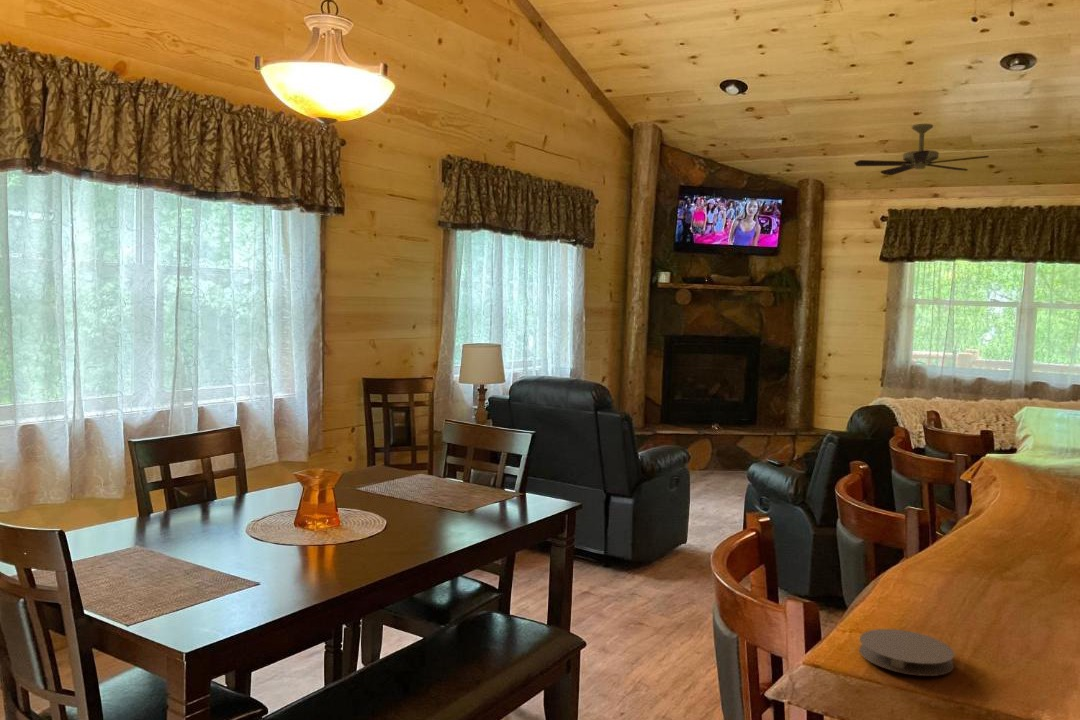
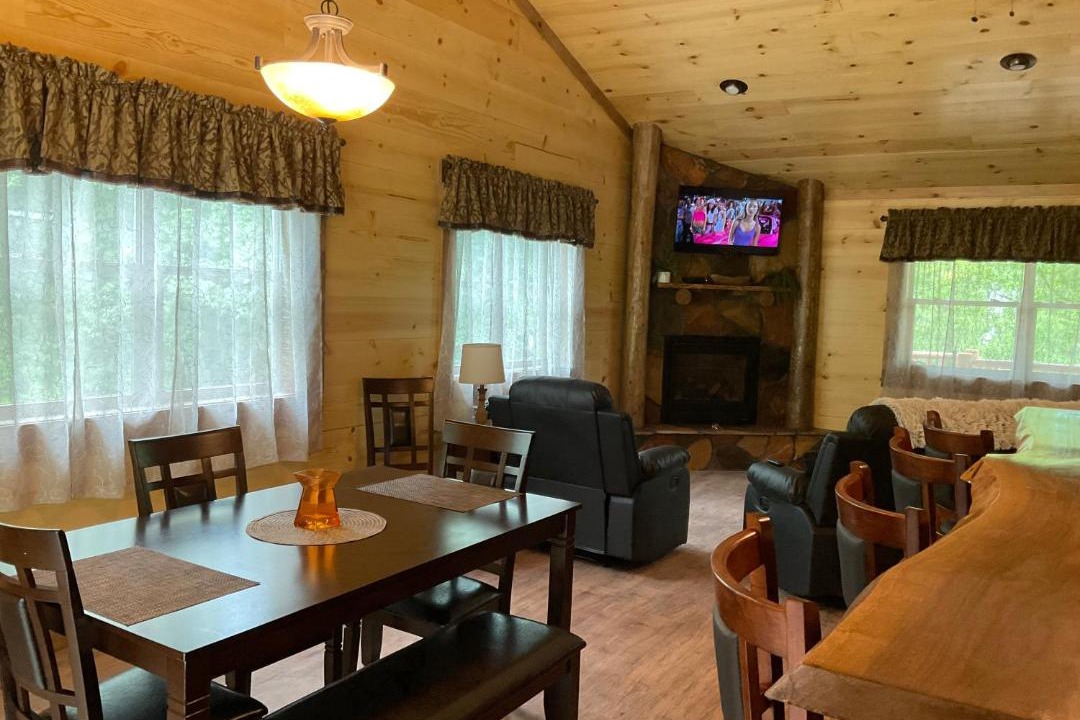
- coaster [858,628,956,677]
- ceiling fan [853,123,990,176]
